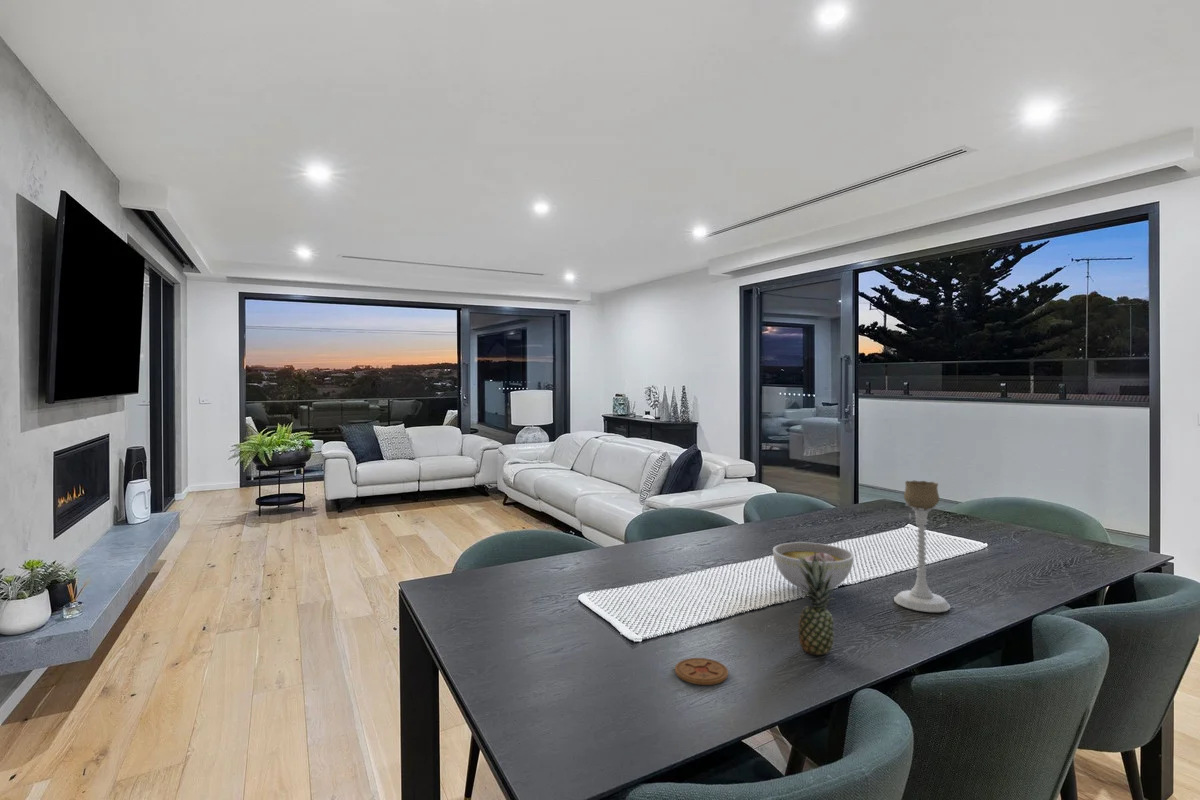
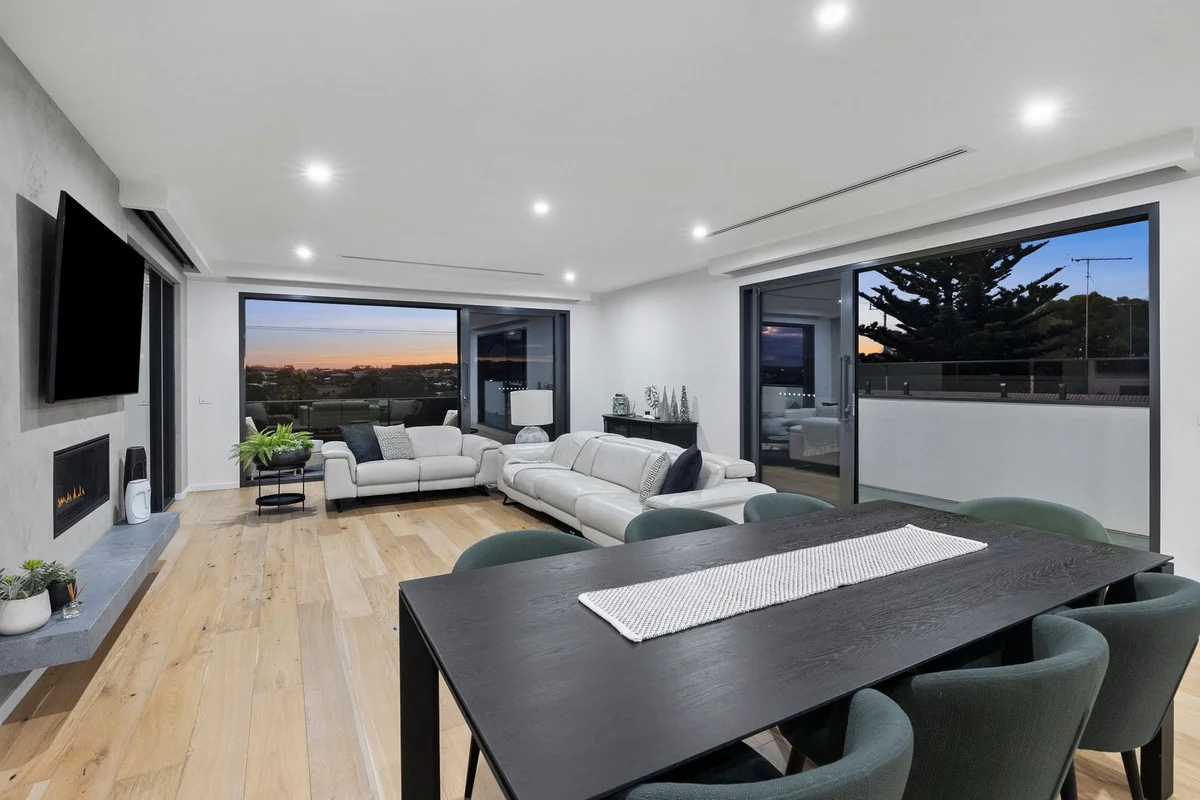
- candle holder [893,480,951,613]
- bowl [772,542,855,592]
- coaster [674,657,729,686]
- fruit [797,552,837,656]
